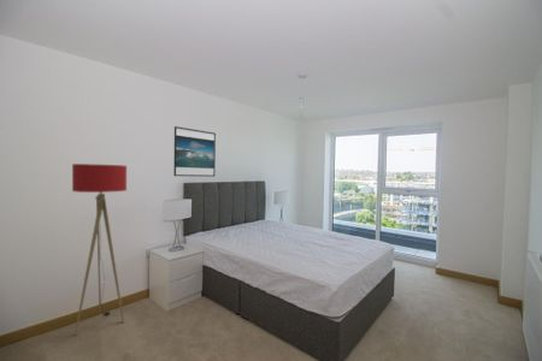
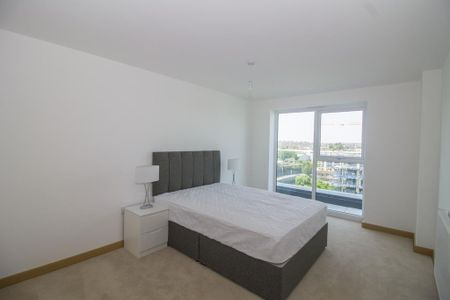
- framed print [172,125,217,178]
- floor lamp [71,162,128,337]
